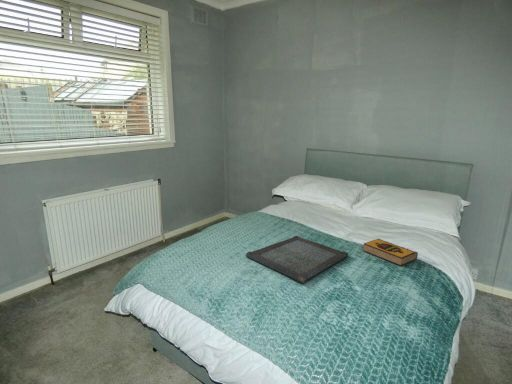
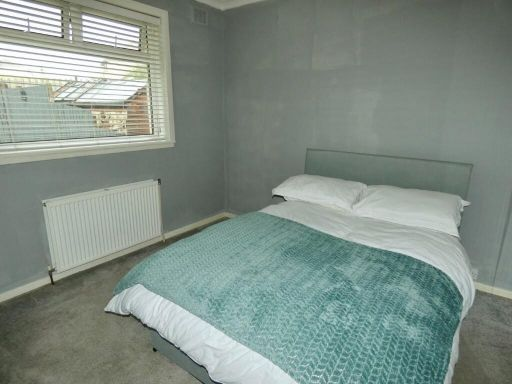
- serving tray [245,235,349,284]
- hardback book [362,238,419,267]
